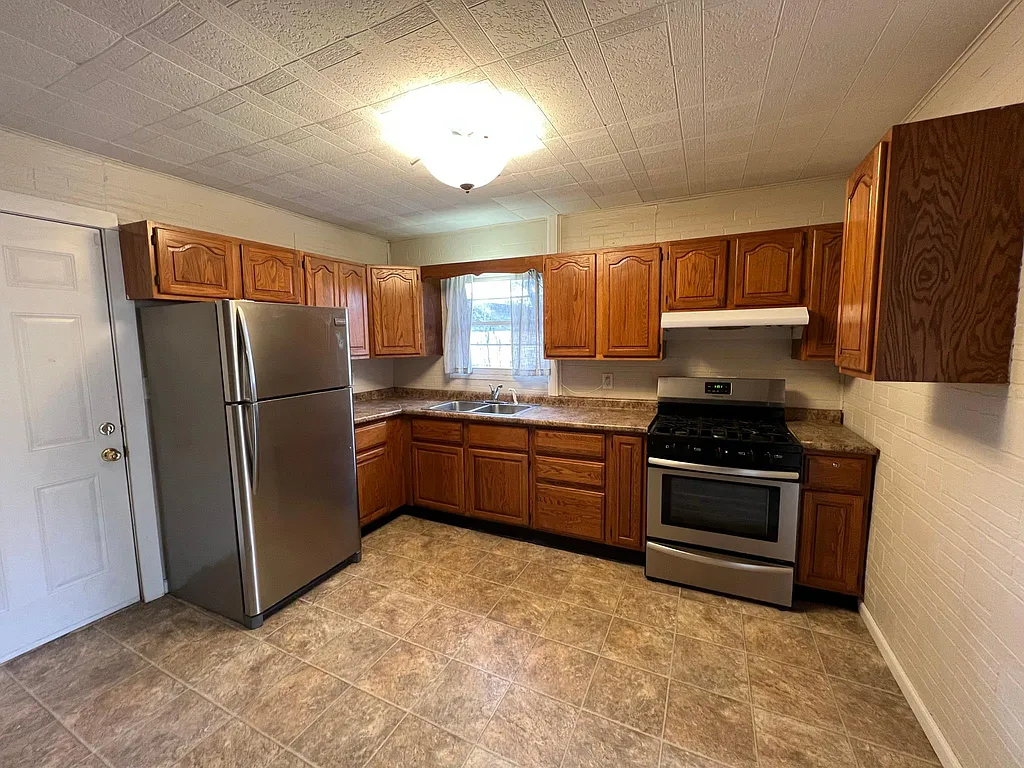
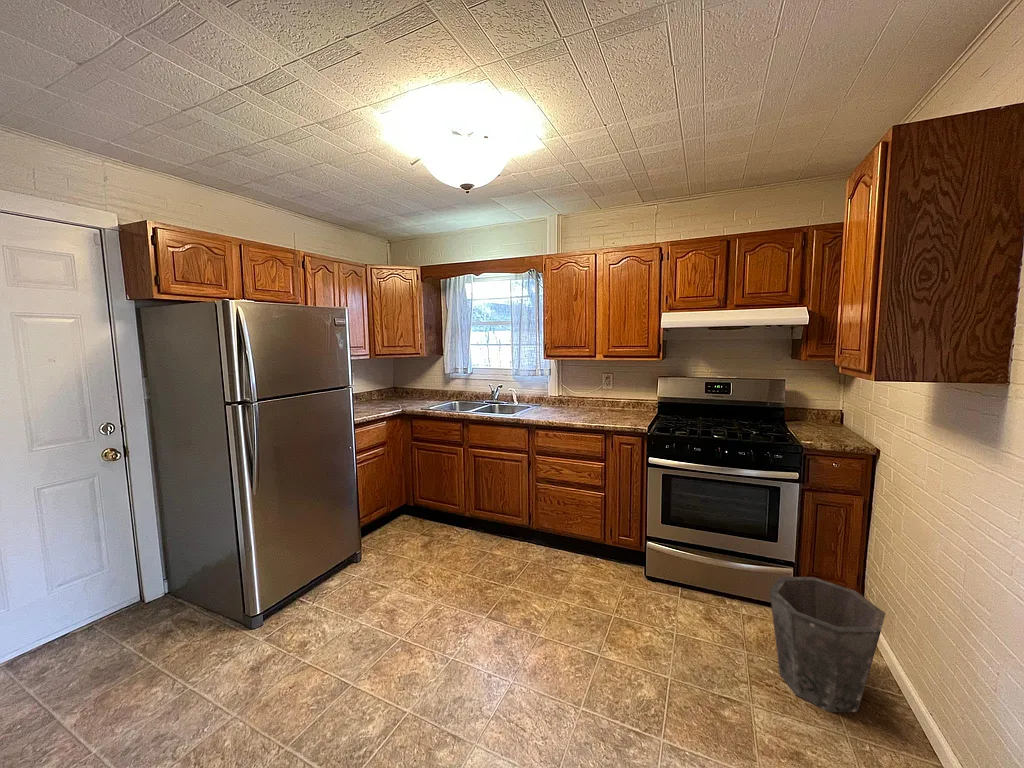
+ waste bin [769,576,886,713]
